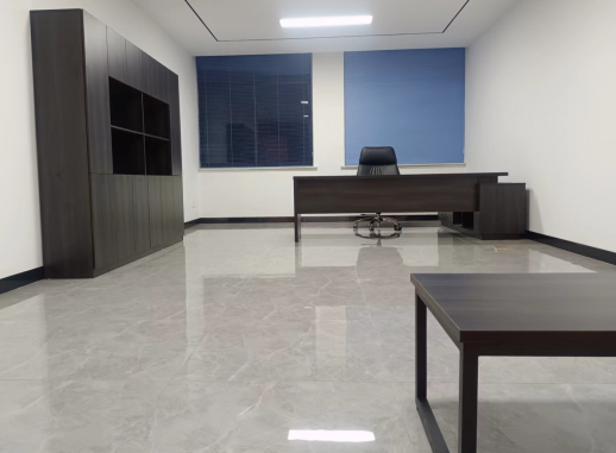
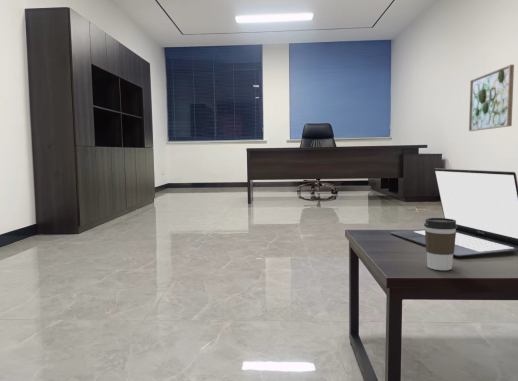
+ wall art [468,64,515,132]
+ laptop [389,167,518,257]
+ coffee cup [423,217,457,271]
